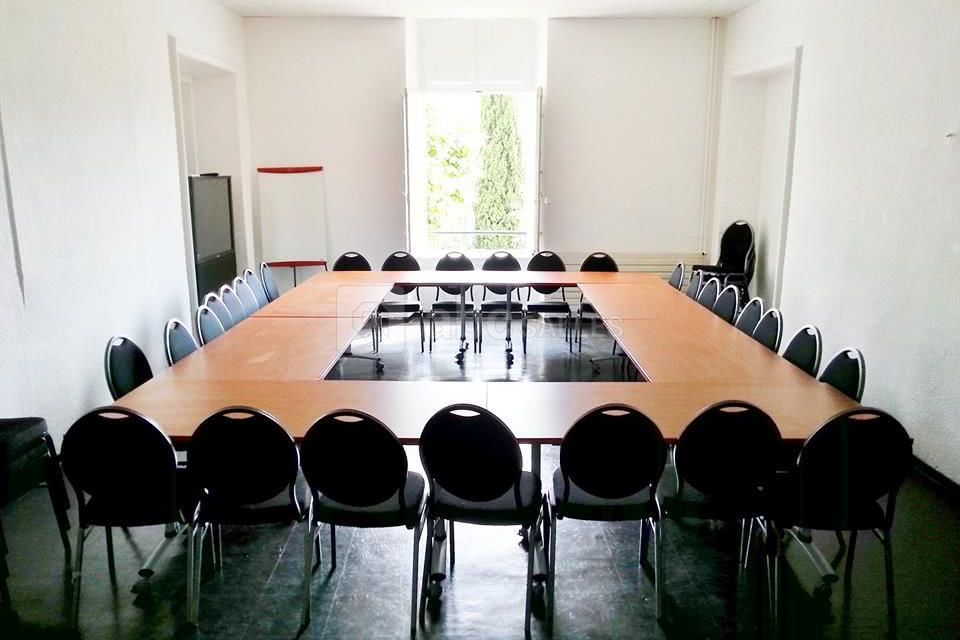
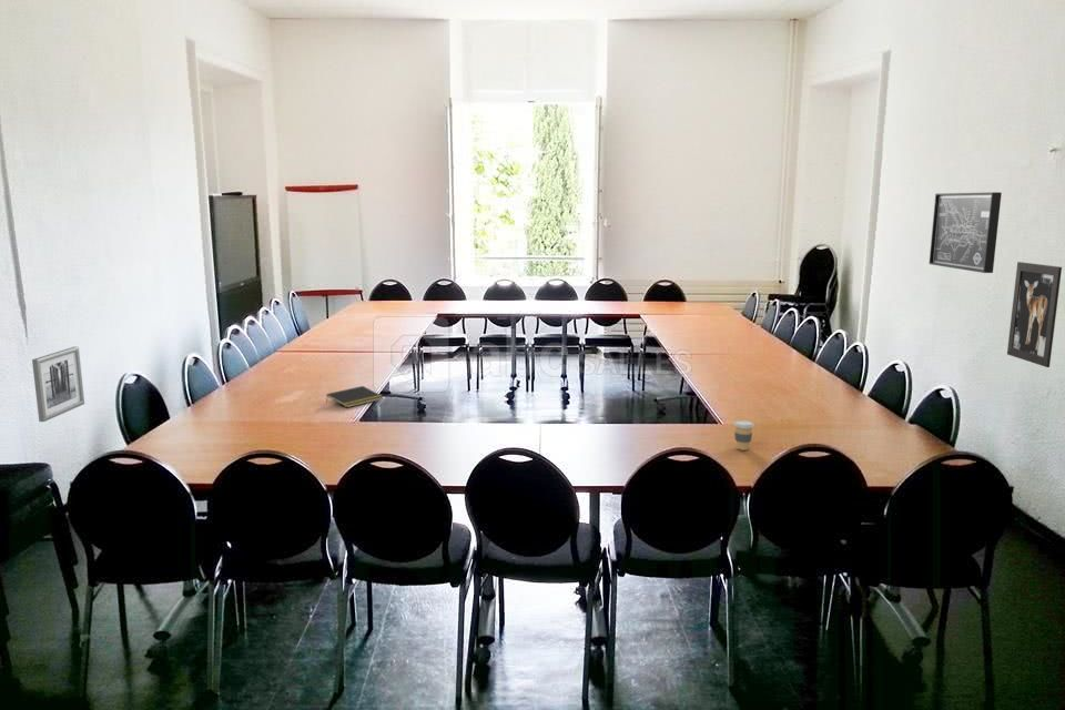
+ notepad [325,385,385,408]
+ wall art [31,346,85,423]
+ wall art [927,191,1003,274]
+ coffee cup [732,419,755,452]
+ wall art [1006,261,1063,368]
